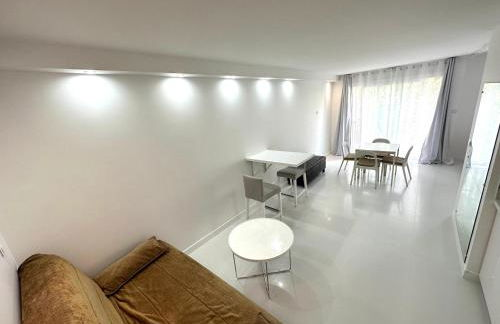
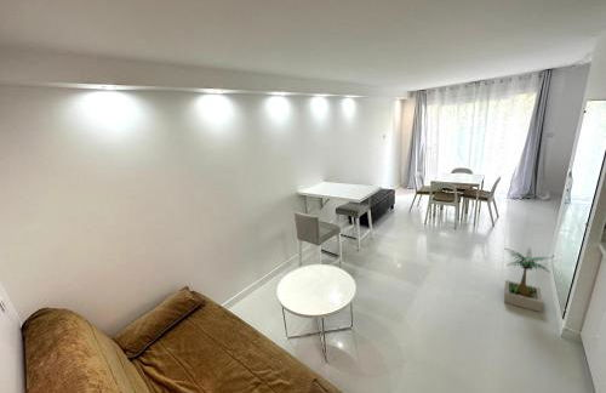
+ potted plant [503,246,554,313]
